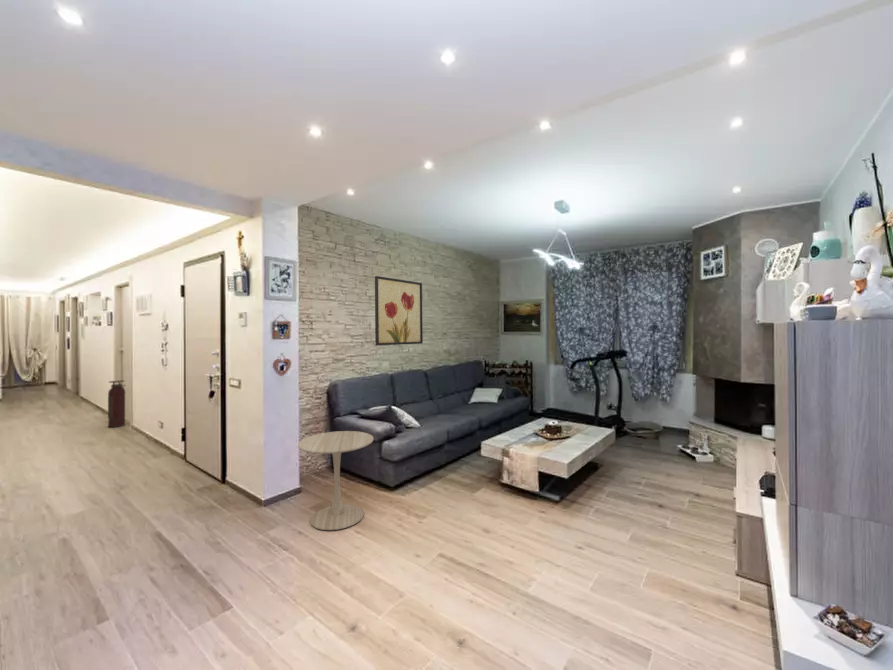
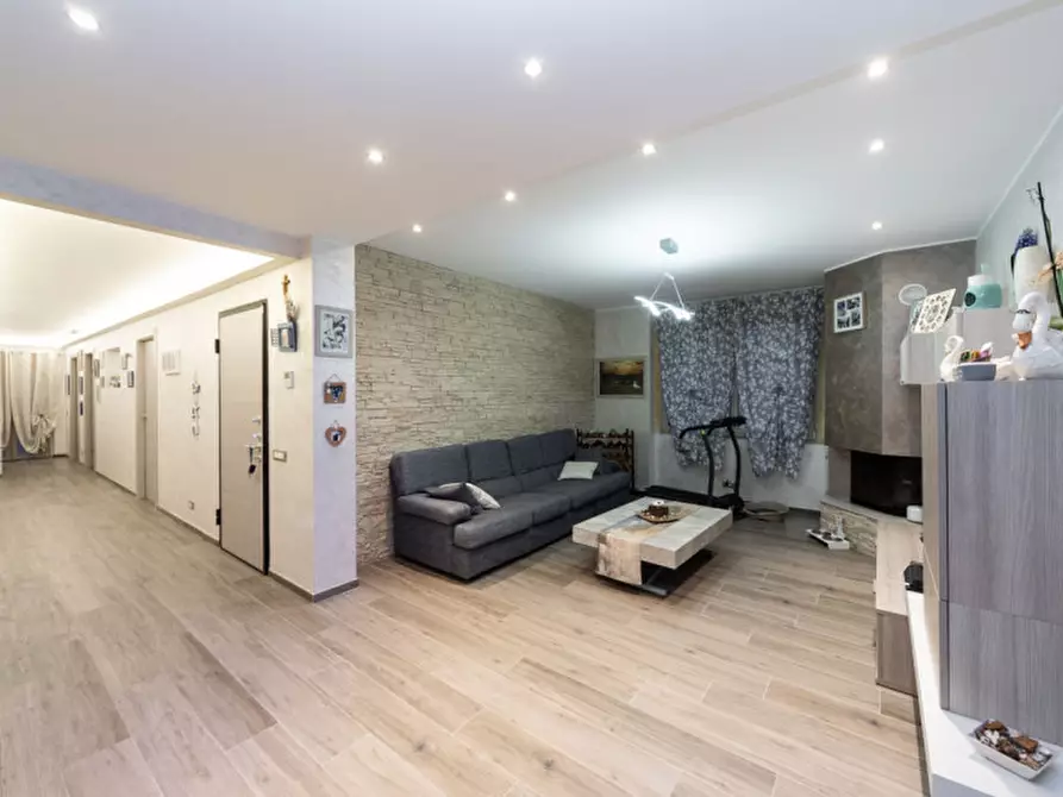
- wall art [374,275,424,346]
- side table [297,430,375,531]
- fire extinguisher [107,380,127,428]
